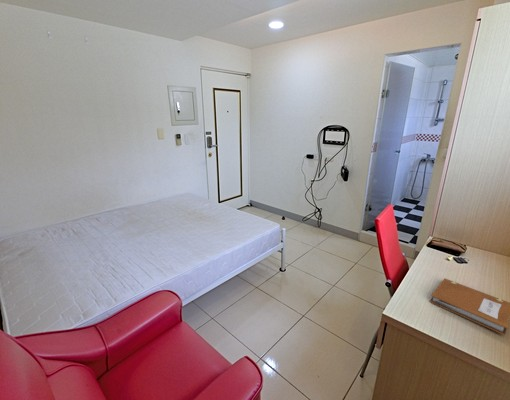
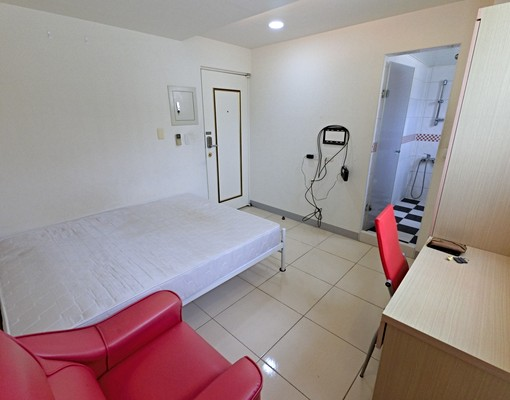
- notebook [429,277,510,336]
